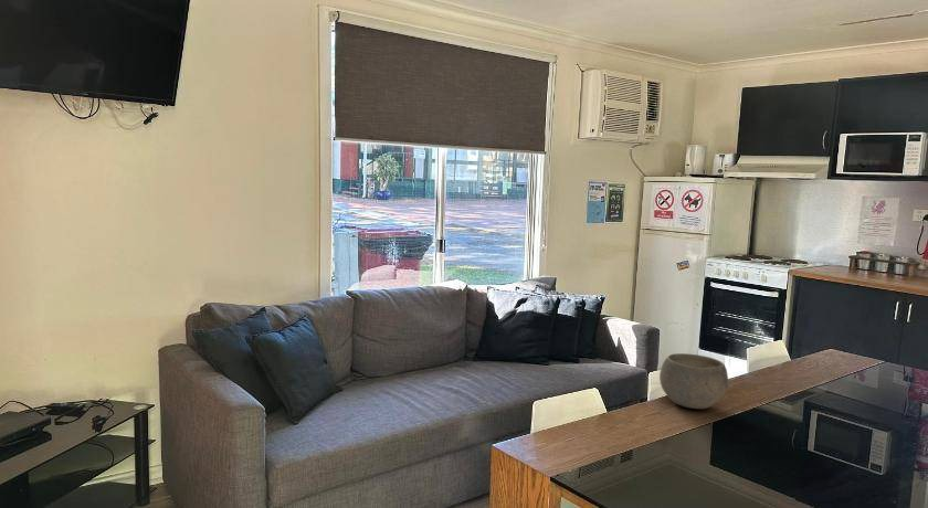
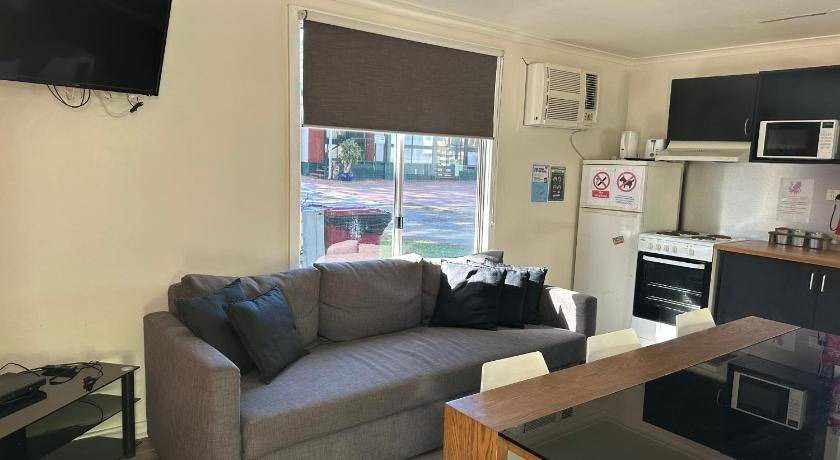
- bowl [658,352,729,410]
